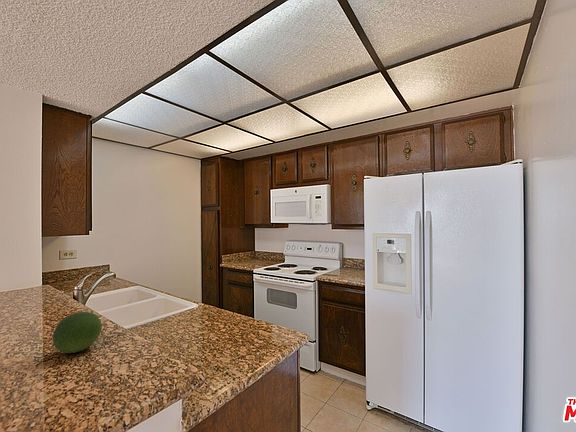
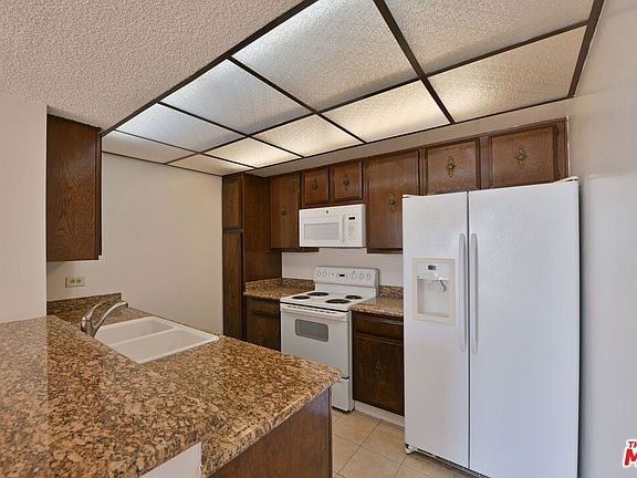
- fruit [51,311,103,354]
